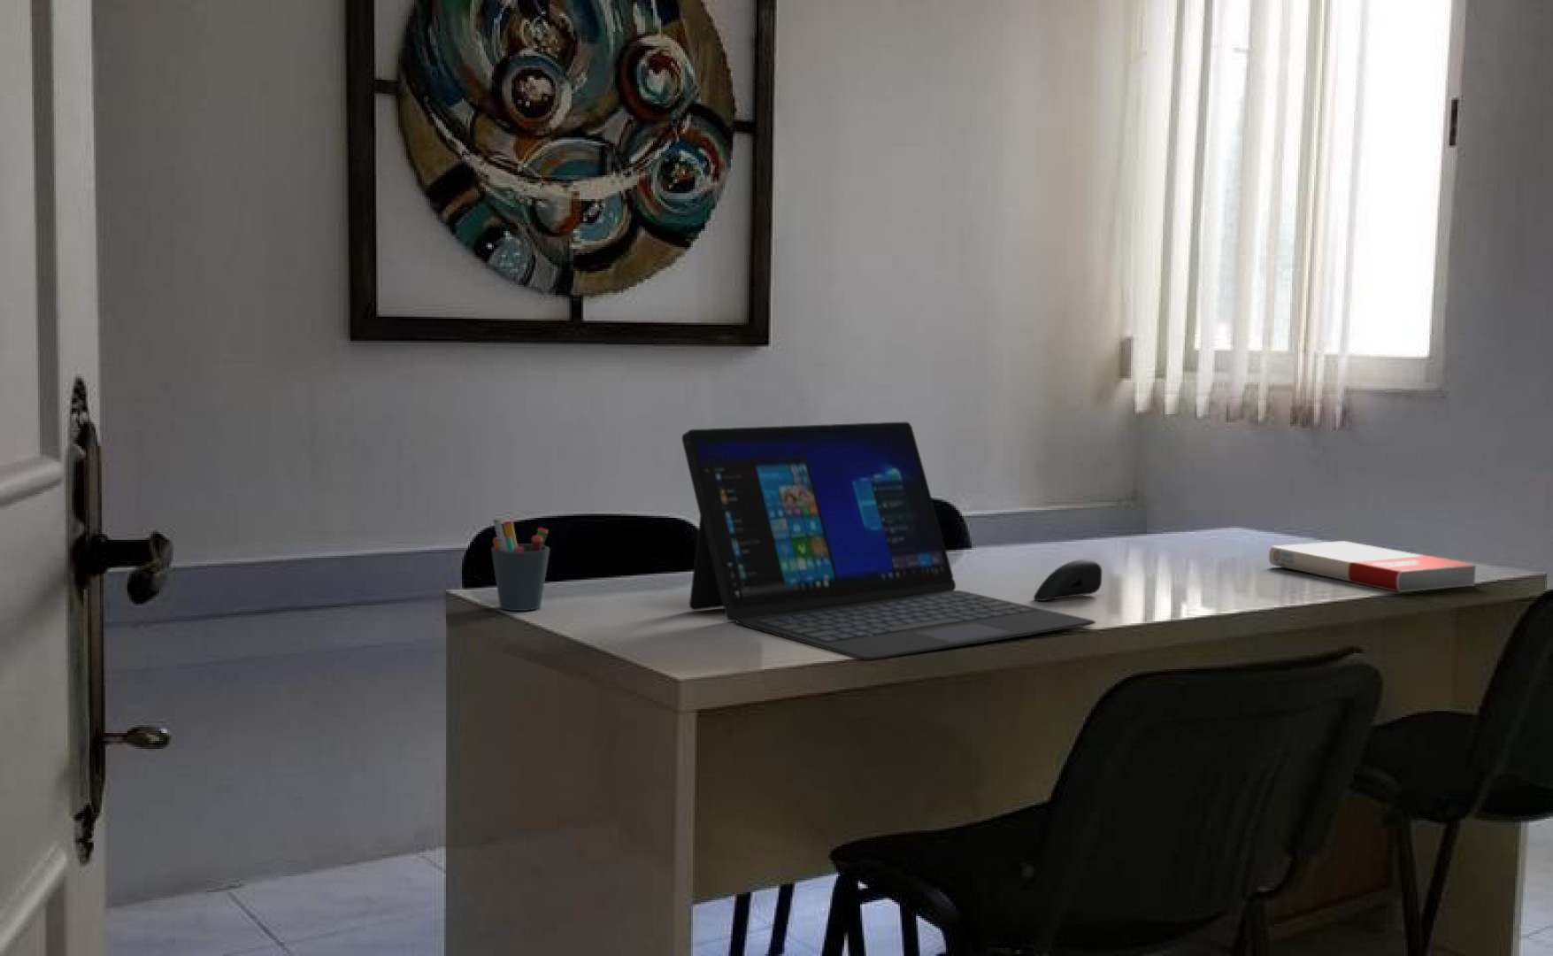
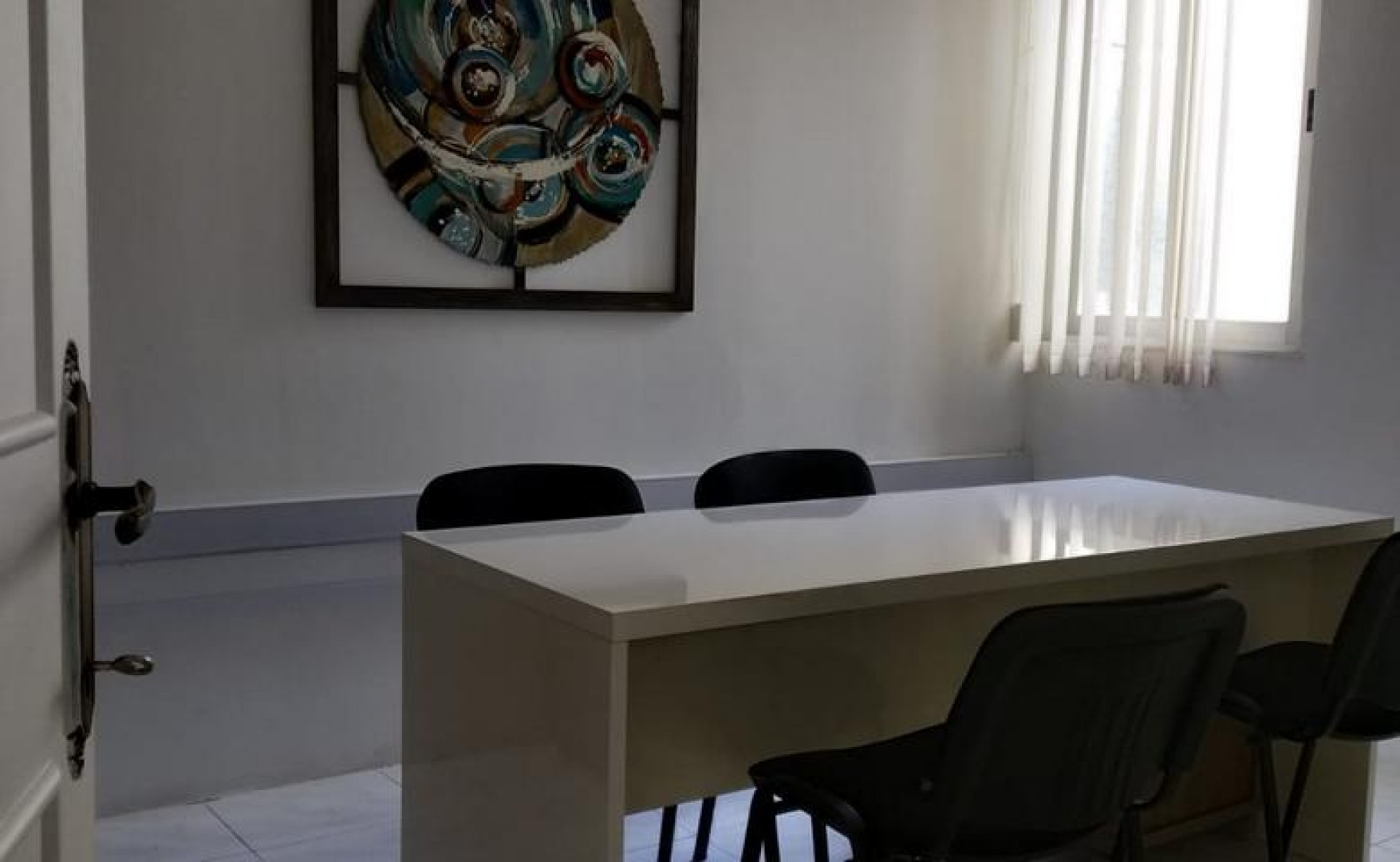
- computer mouse [1033,559,1103,602]
- book [1268,540,1476,593]
- pen holder [490,518,550,612]
- laptop [681,421,1097,661]
